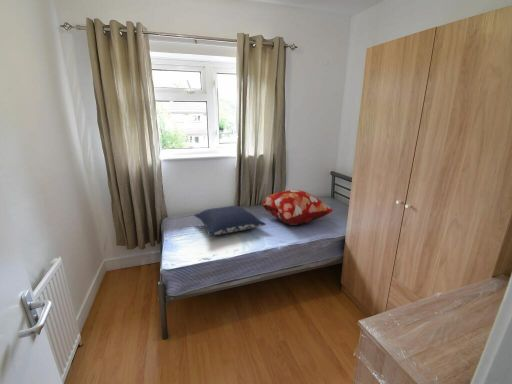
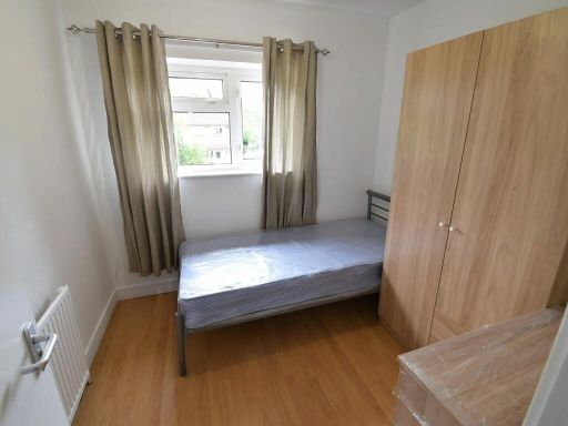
- pillow [193,205,267,237]
- decorative pillow [261,189,334,226]
